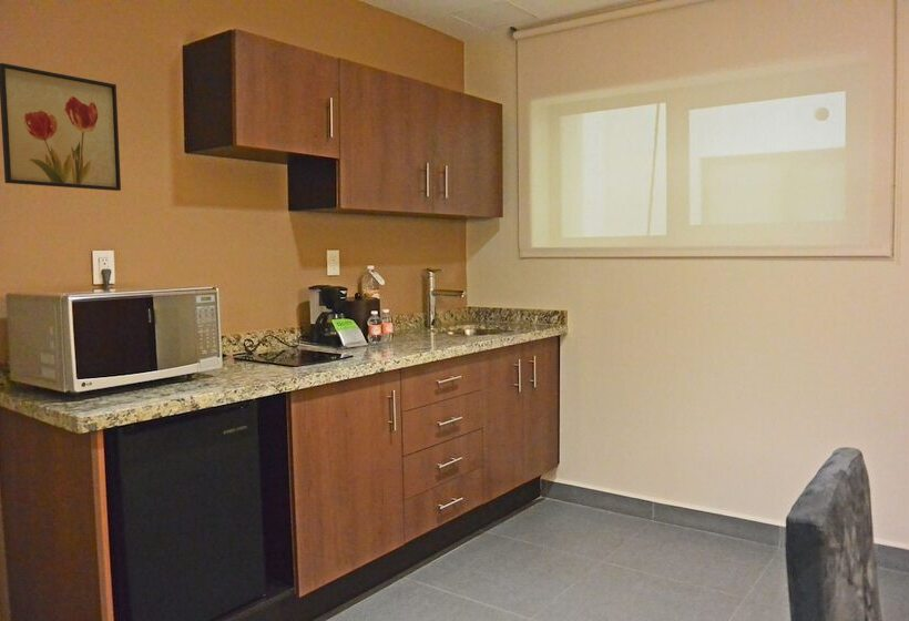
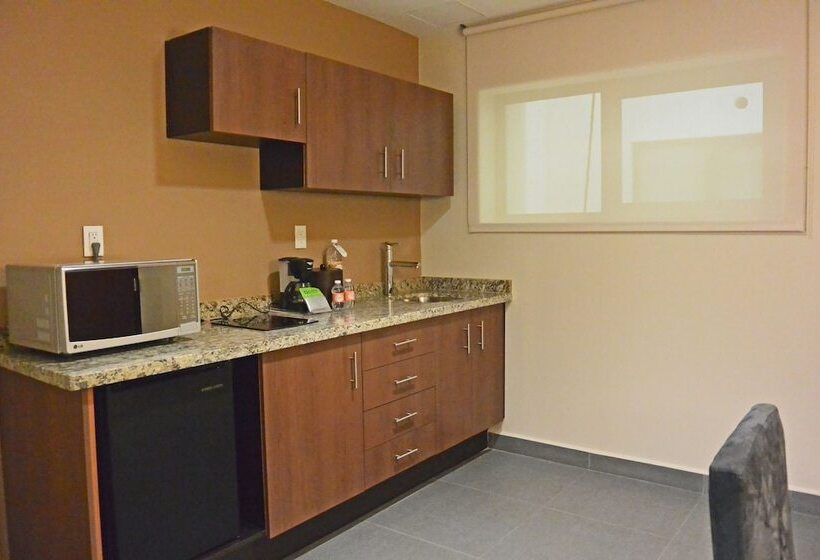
- wall art [0,62,122,192]
